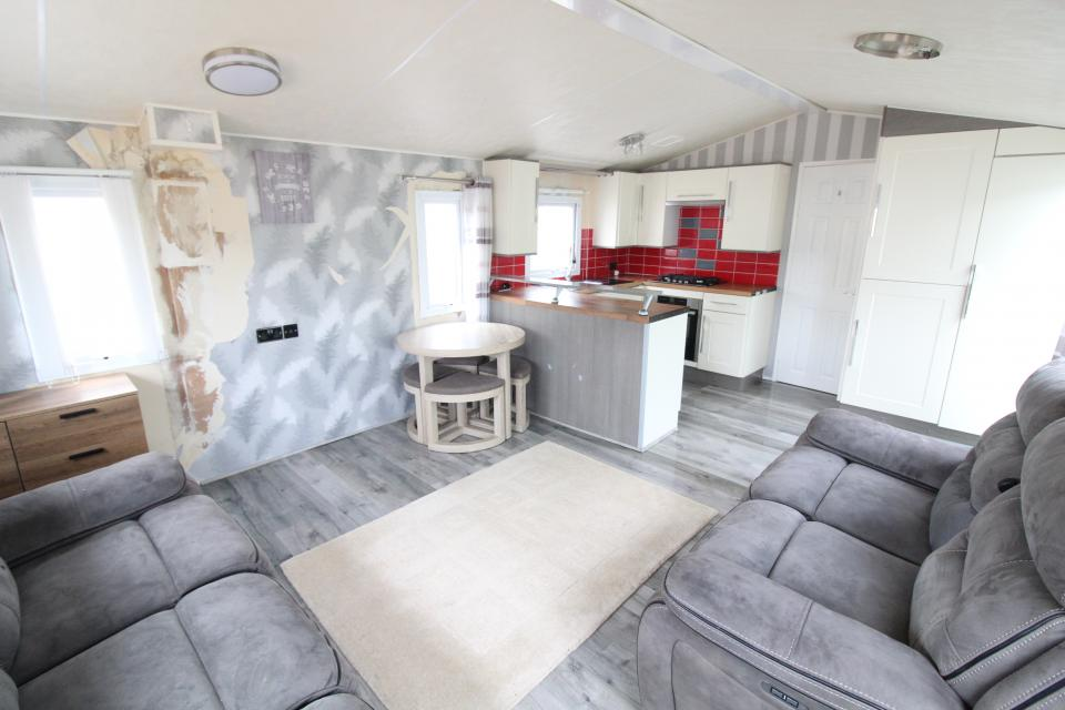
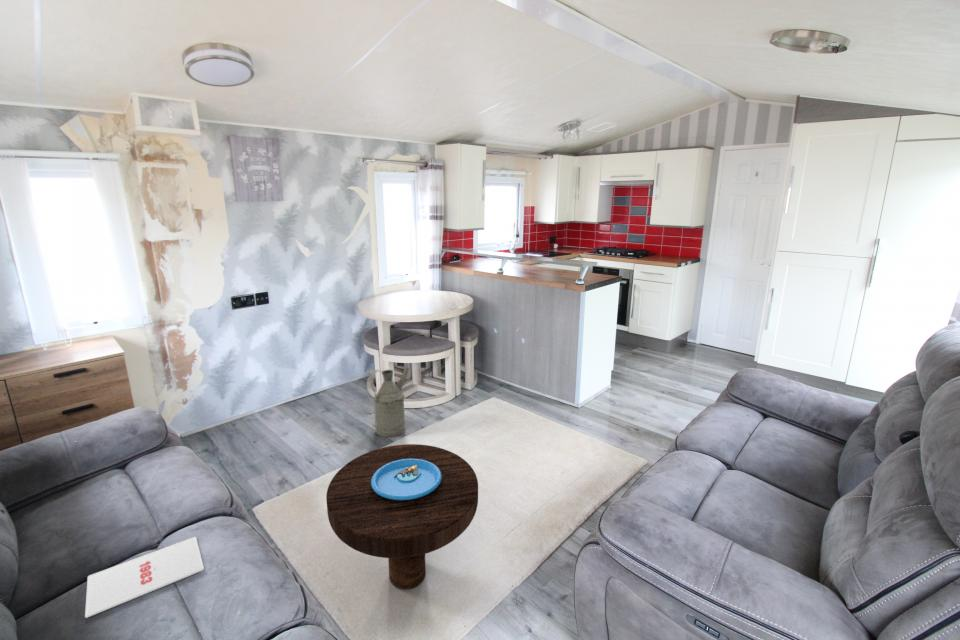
+ watering can [369,367,410,438]
+ side table [325,443,479,590]
+ magazine [84,536,205,619]
